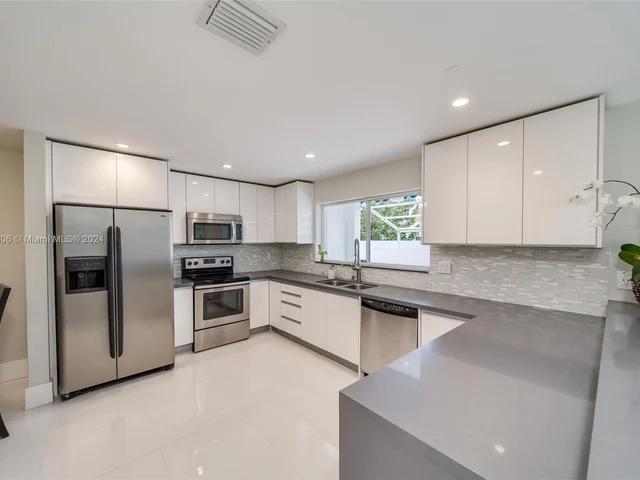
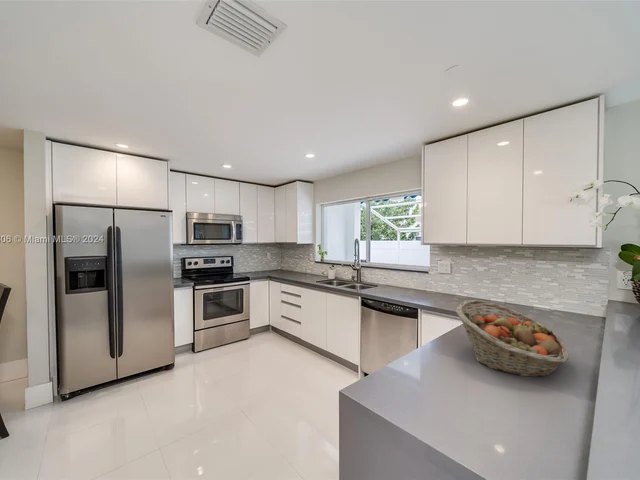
+ fruit basket [456,299,570,378]
